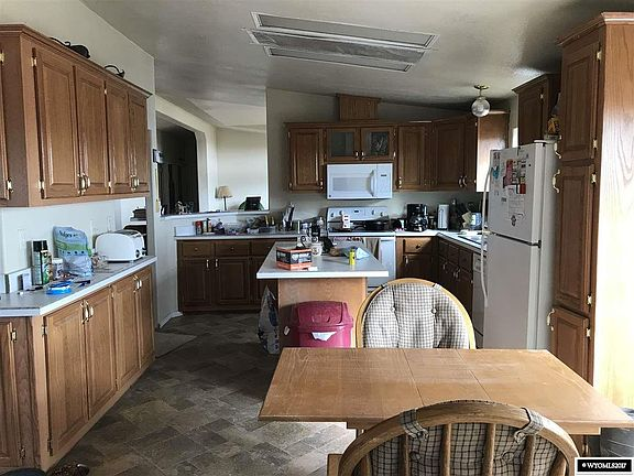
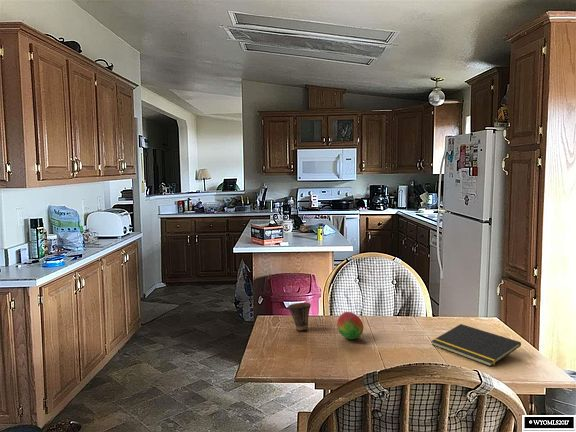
+ notepad [430,323,522,368]
+ cup [287,302,312,331]
+ fruit [336,311,364,340]
